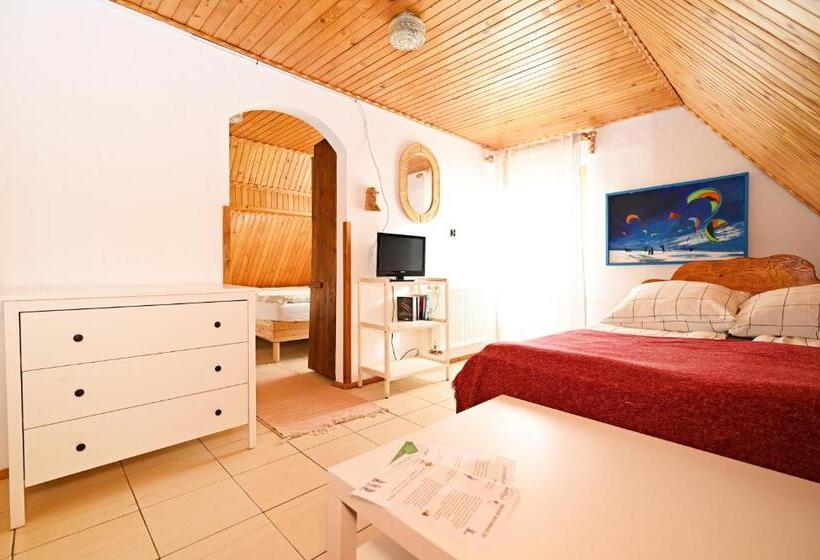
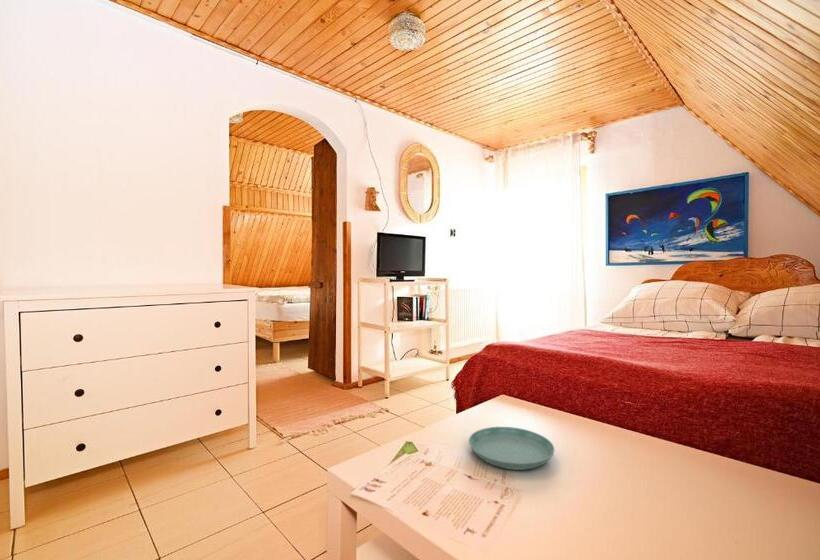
+ saucer [468,426,555,471]
